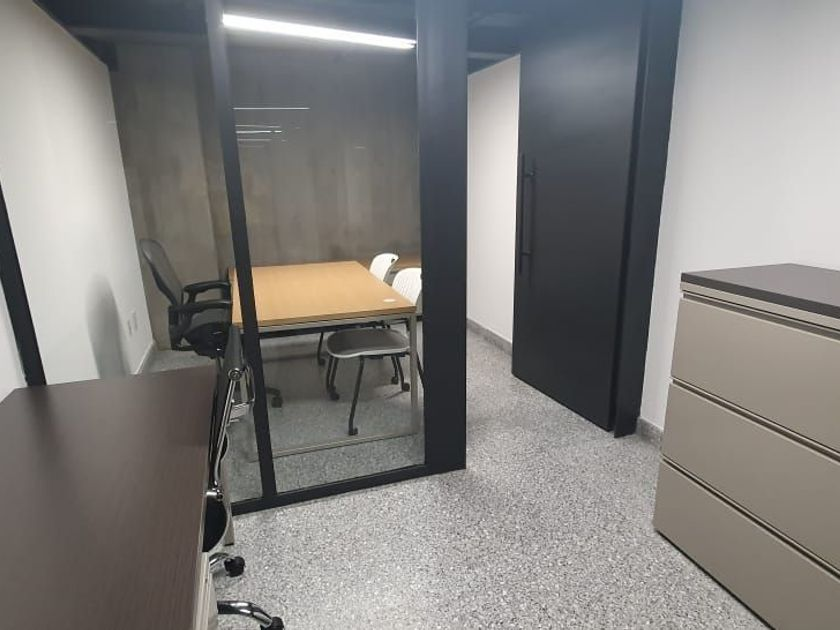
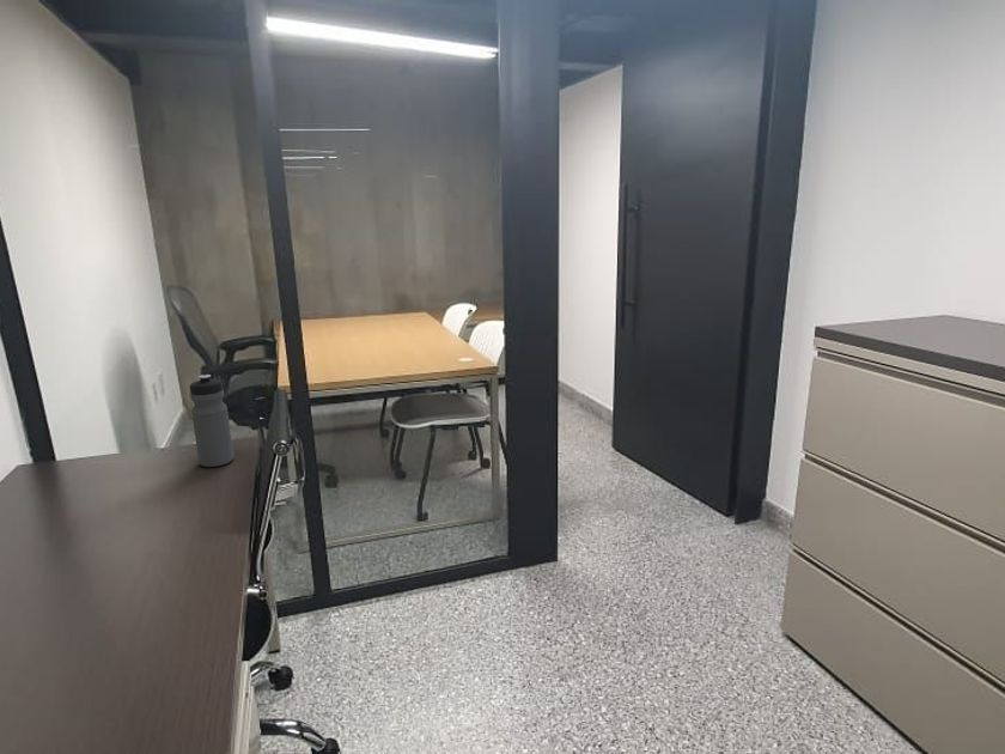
+ water bottle [189,373,234,468]
